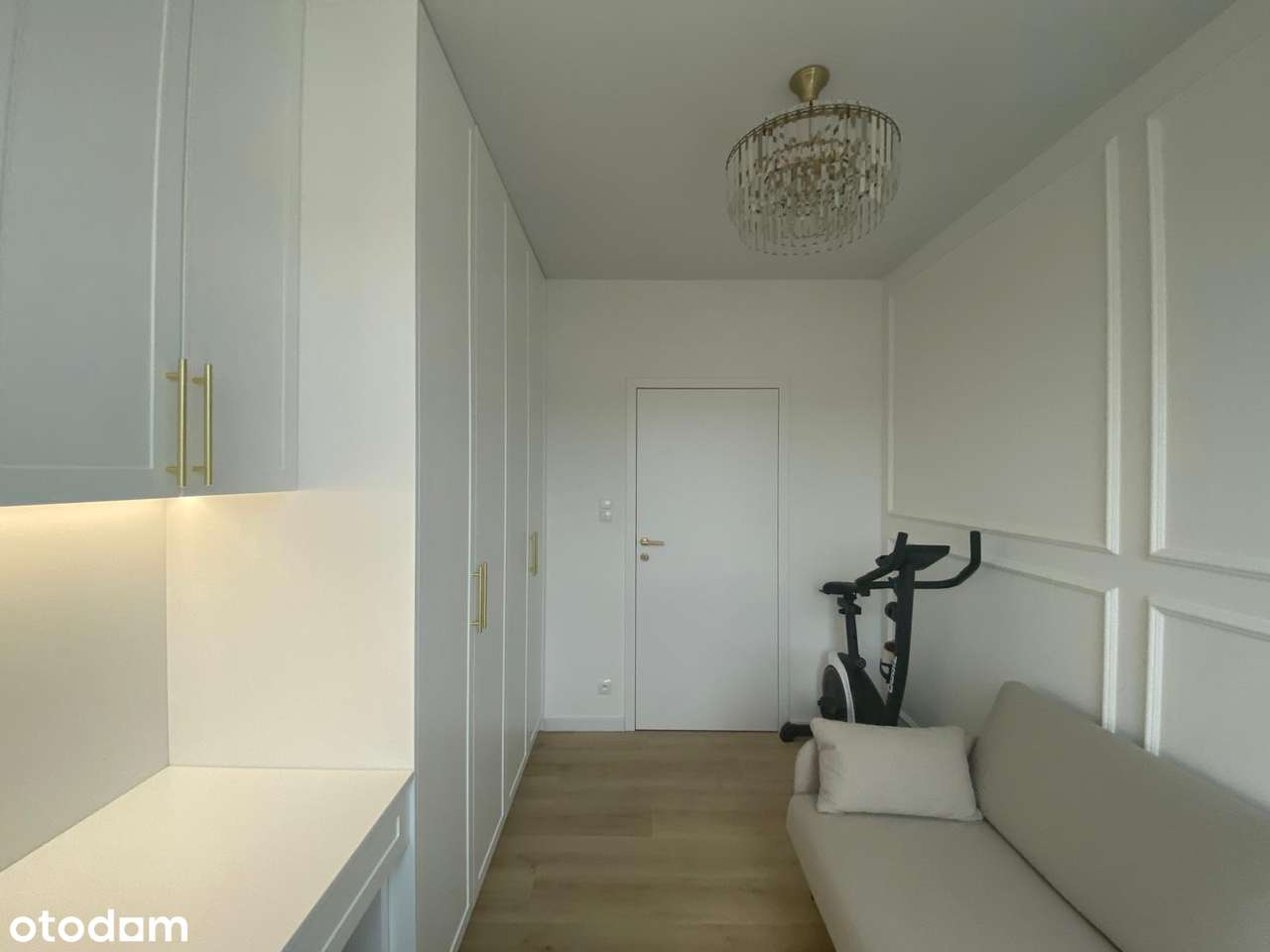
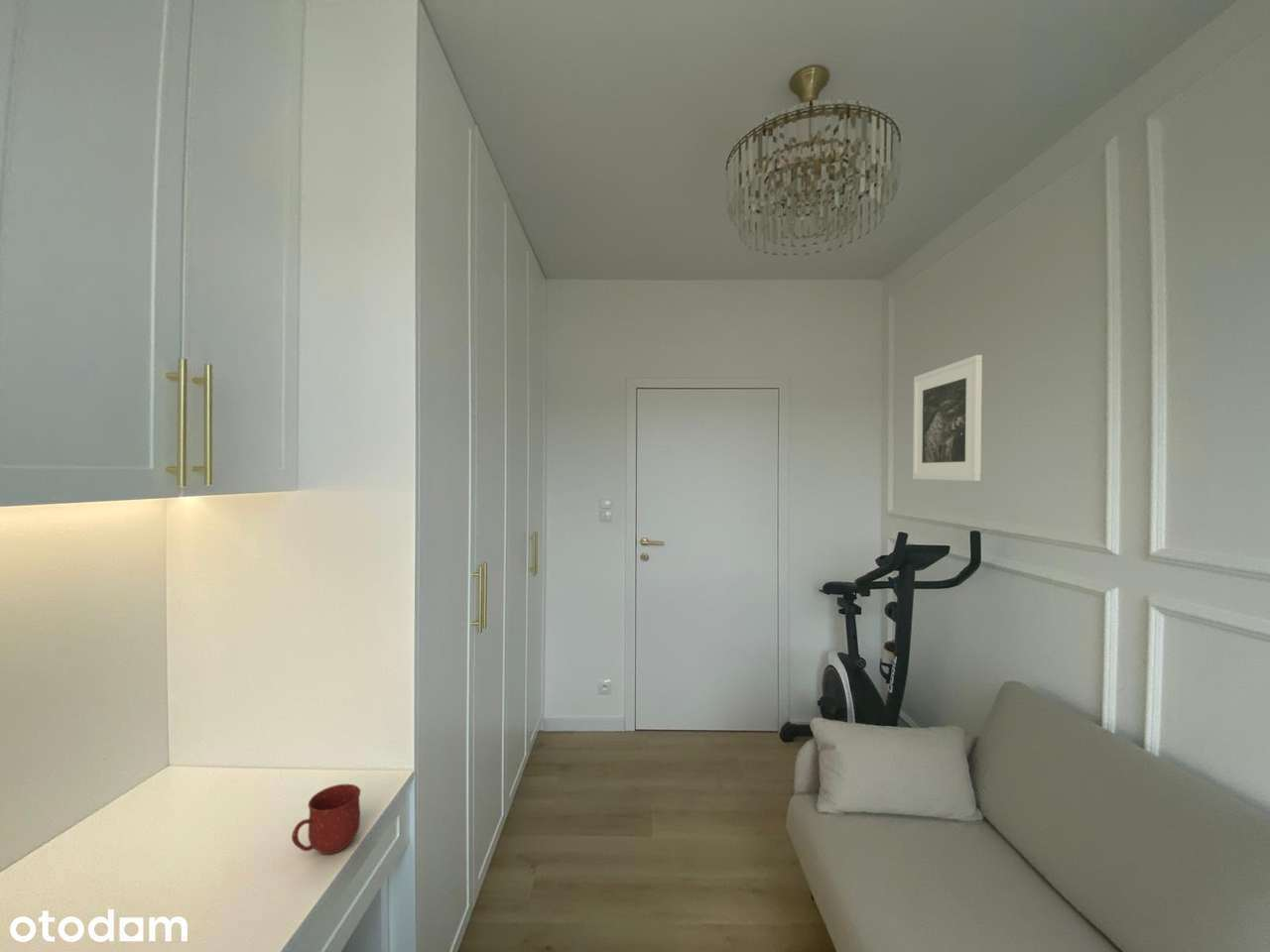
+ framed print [912,354,983,482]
+ mug [291,782,361,856]
